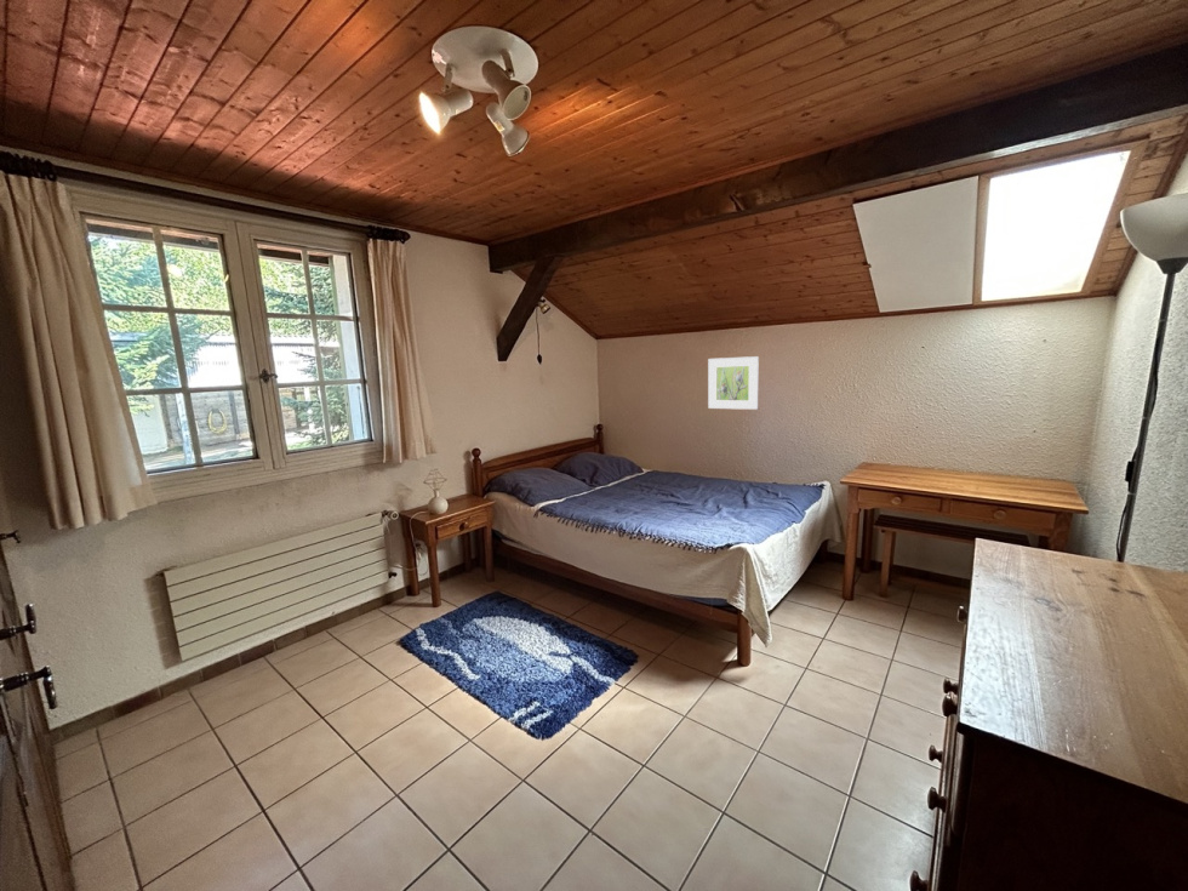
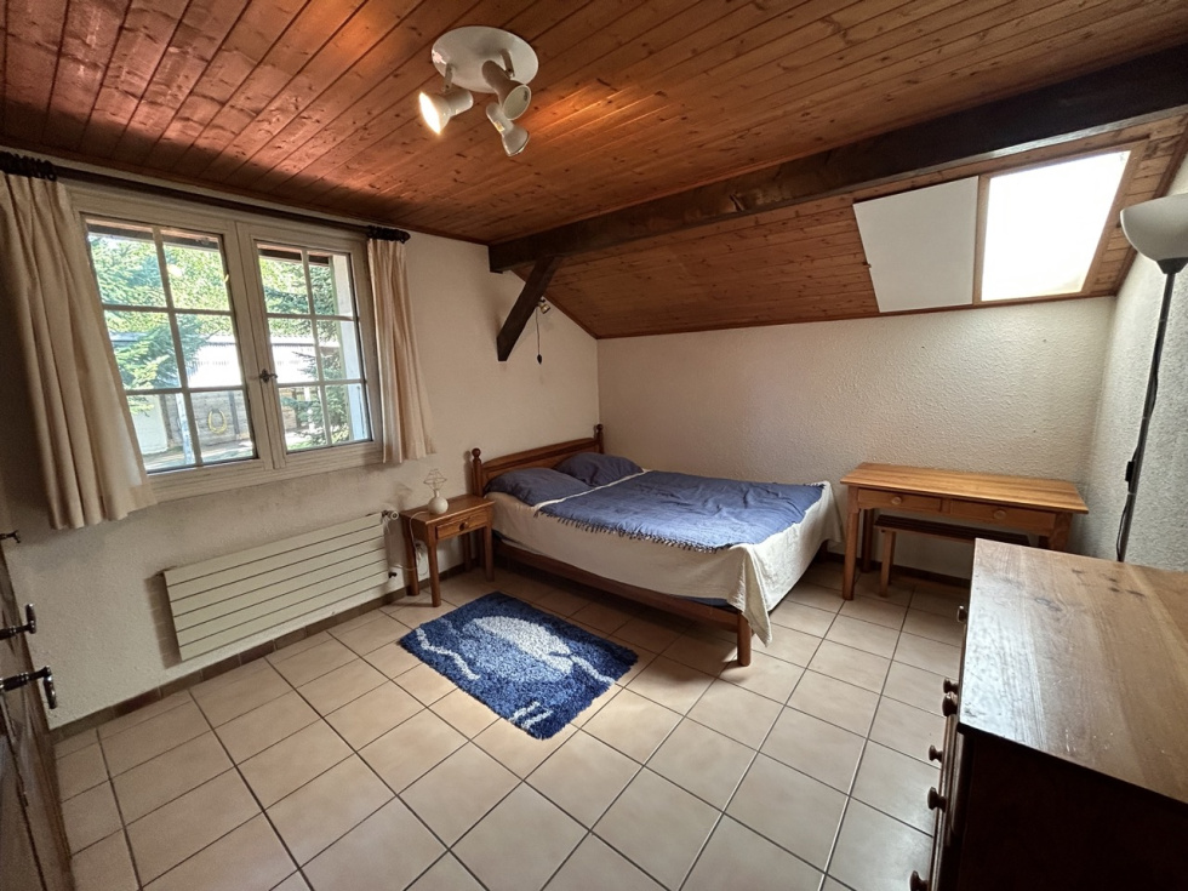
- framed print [707,355,760,411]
